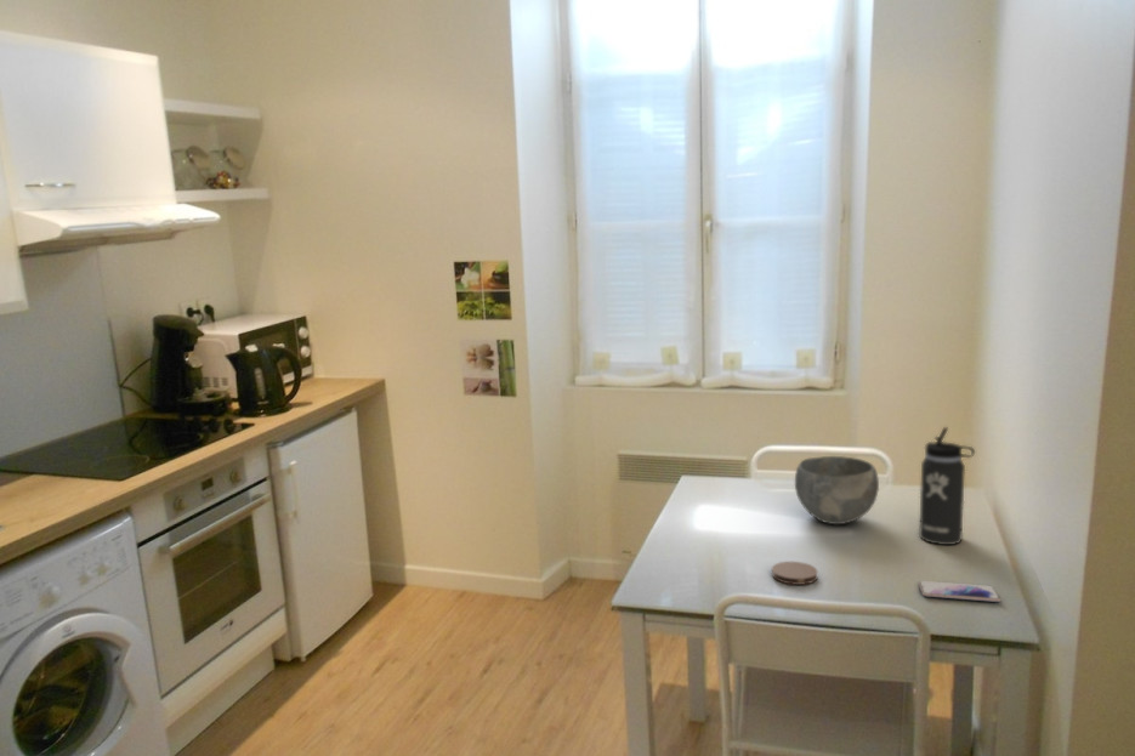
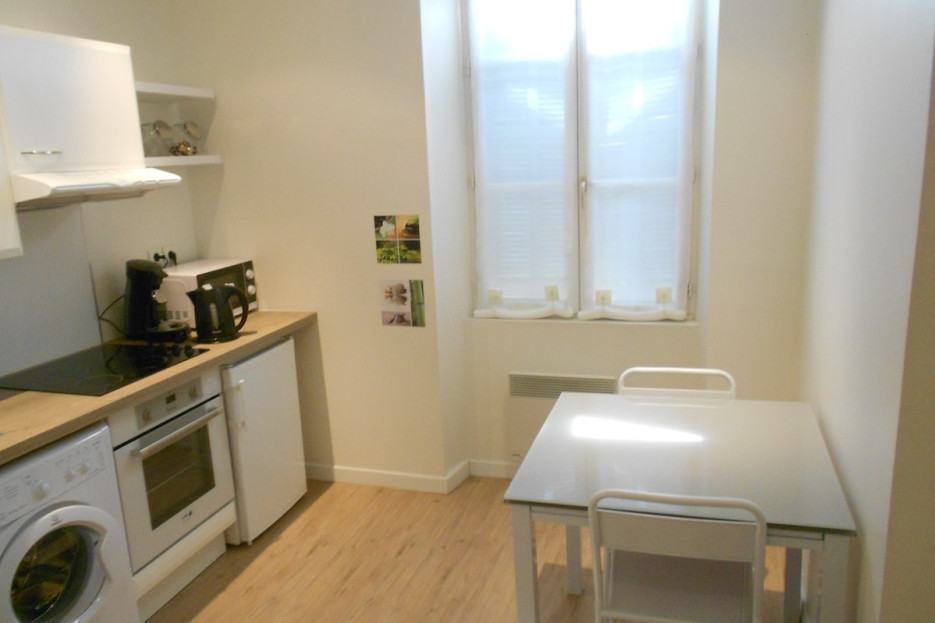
- smartphone [918,580,1001,603]
- thermos bottle [918,426,976,546]
- bowl [794,455,880,525]
- coaster [771,561,819,586]
